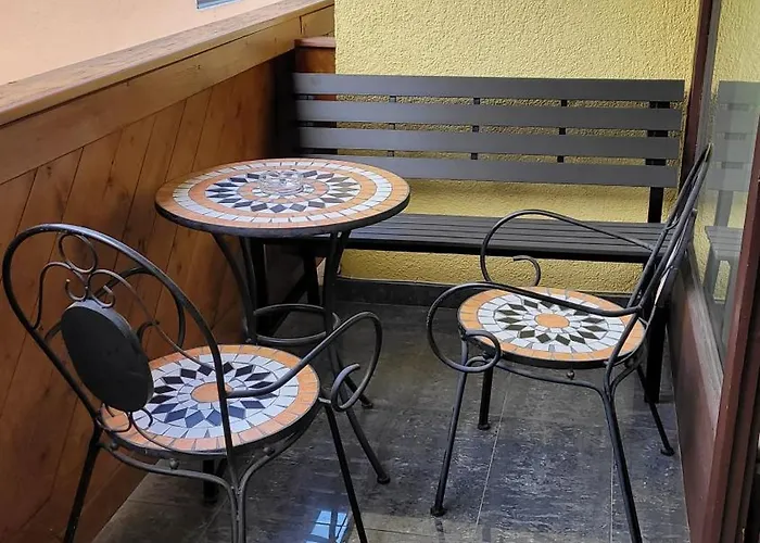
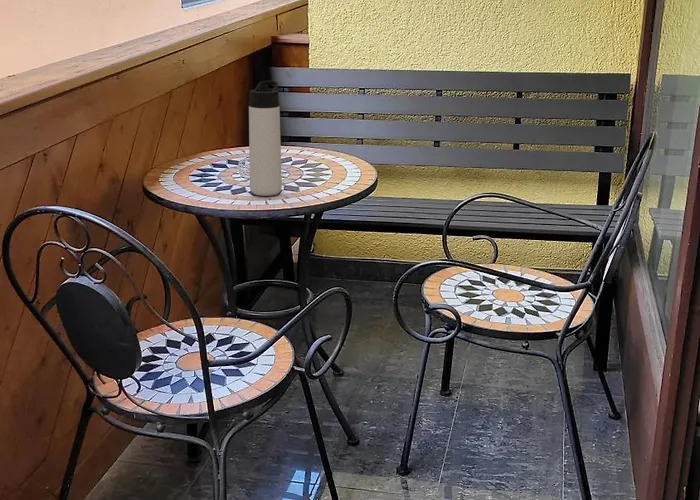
+ thermos bottle [248,80,283,197]
